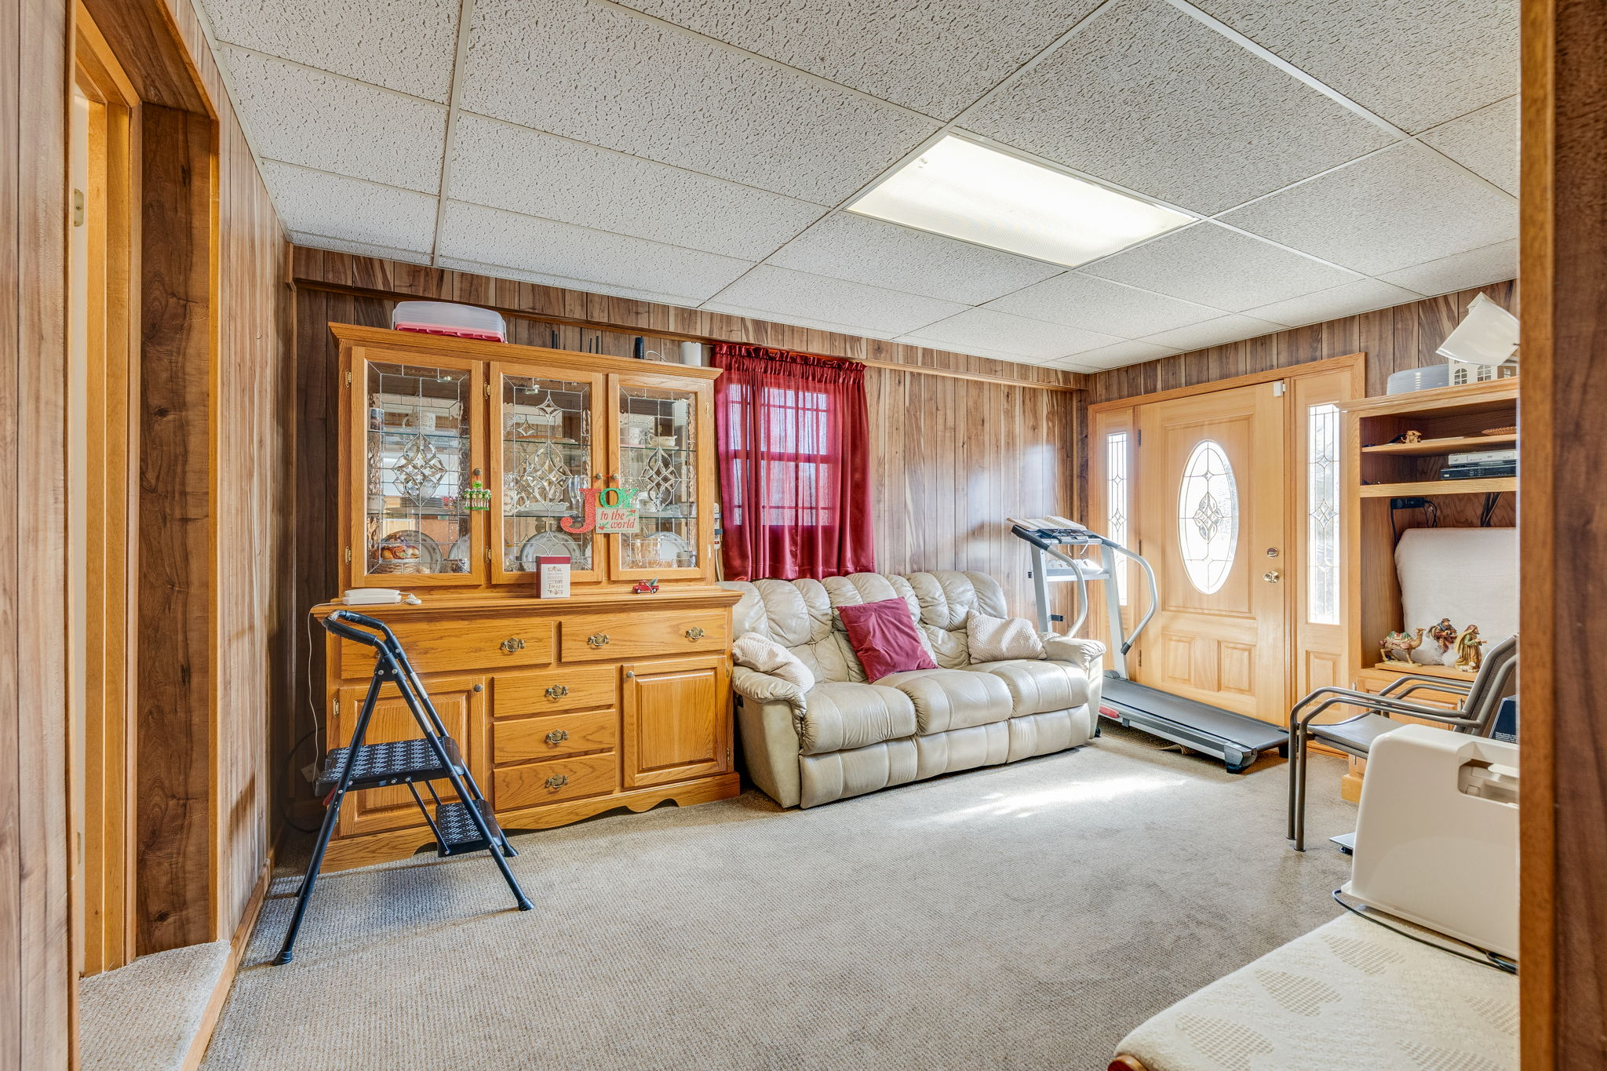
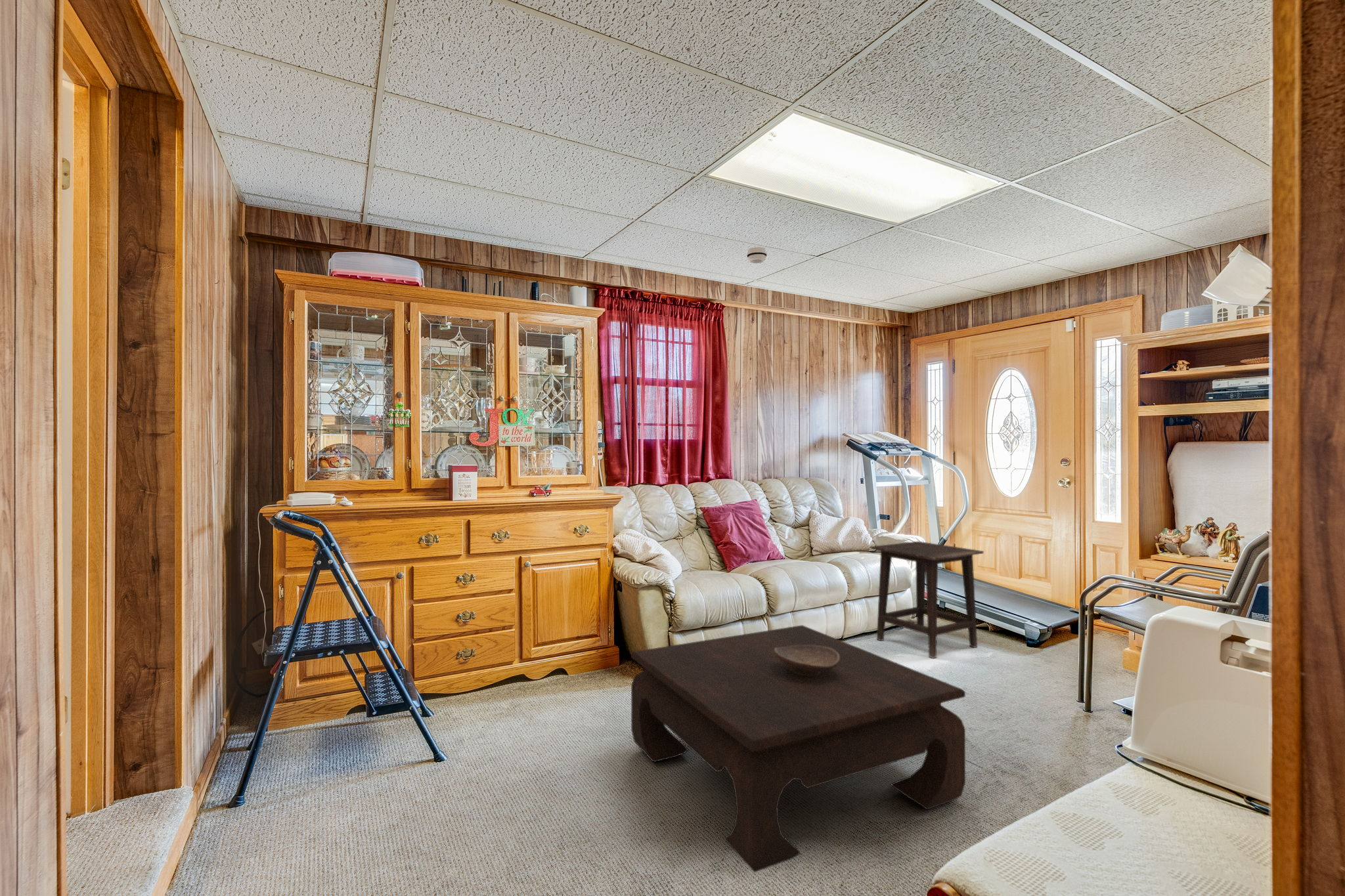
+ decorative bowl [774,645,839,676]
+ side table [870,541,984,659]
+ smoke detector [746,246,768,264]
+ coffee table [630,624,966,873]
